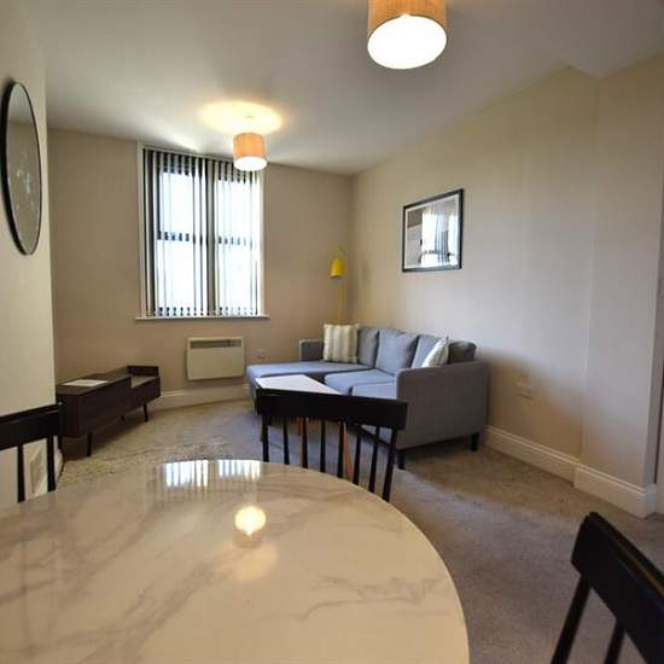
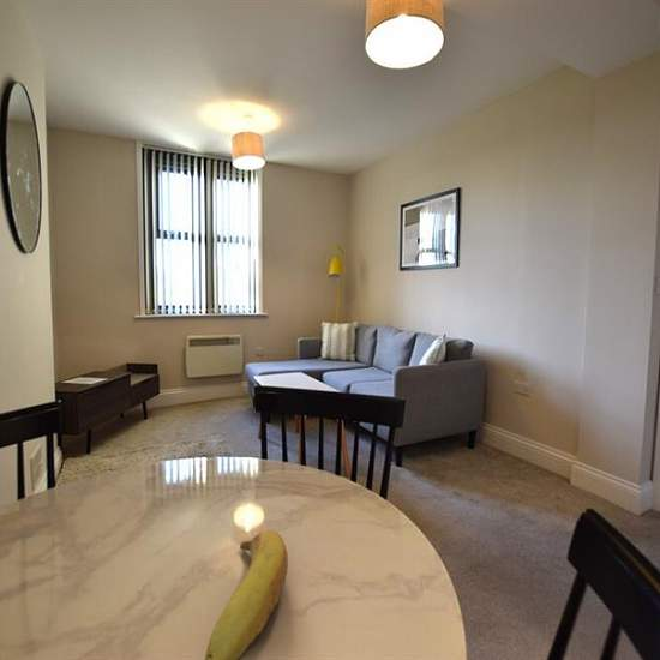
+ fruit [204,529,289,660]
